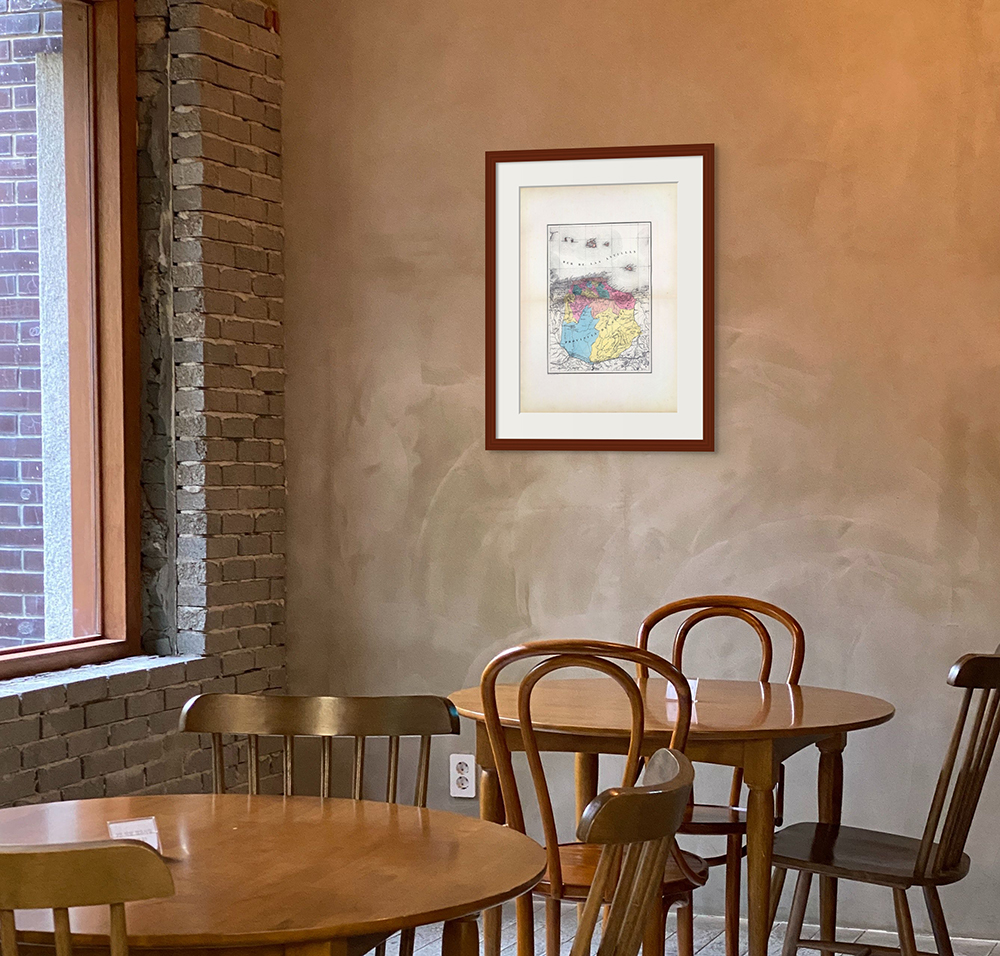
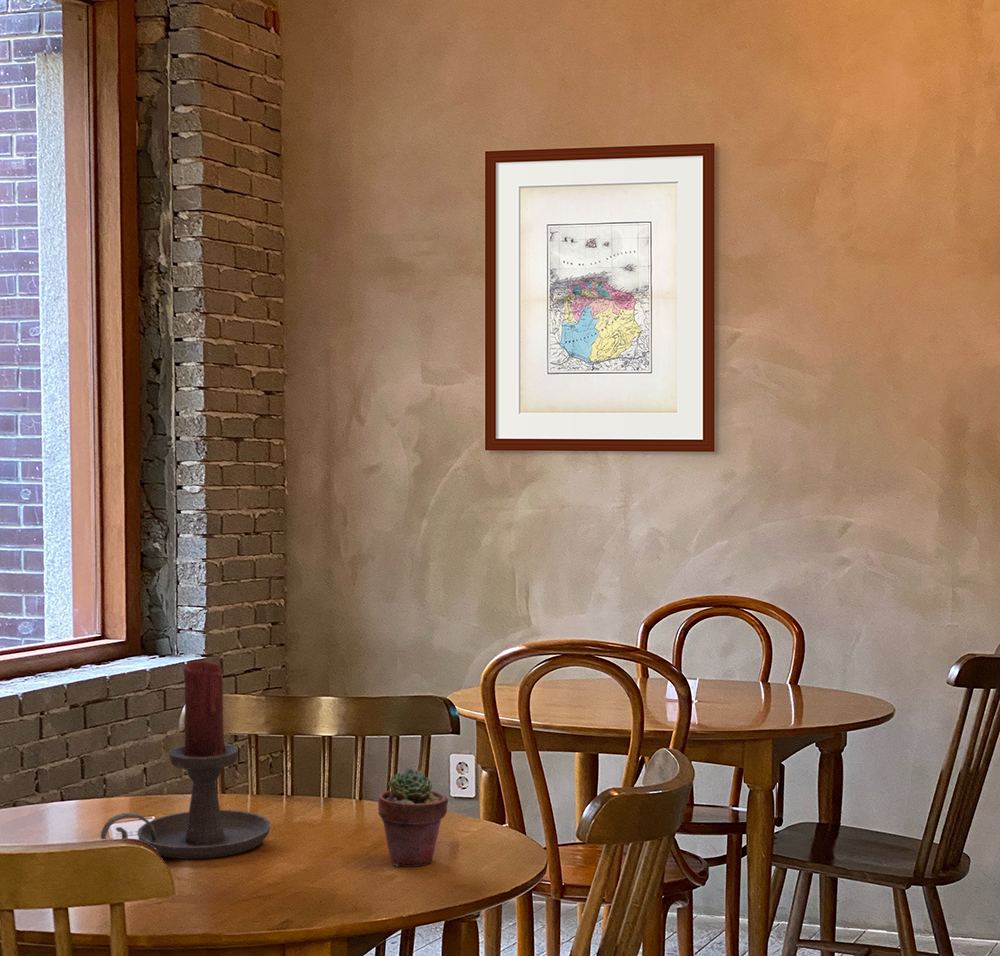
+ potted succulent [377,767,449,868]
+ candle holder [100,660,271,860]
